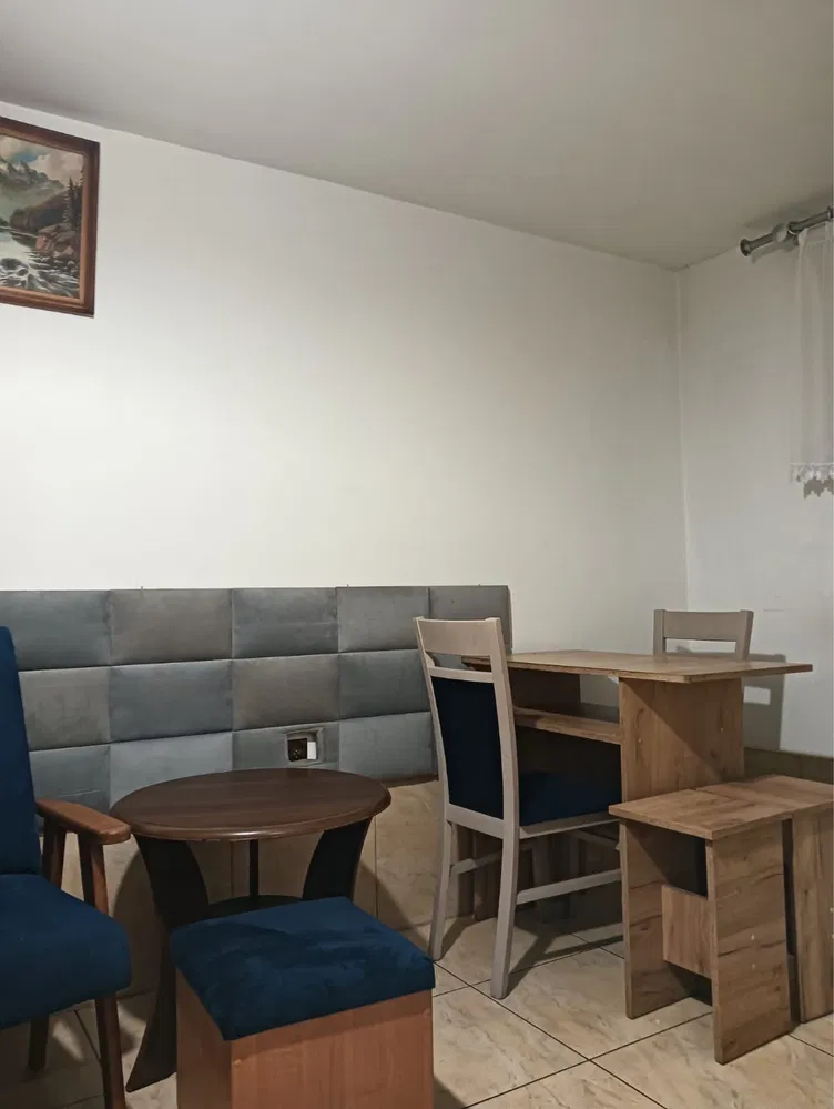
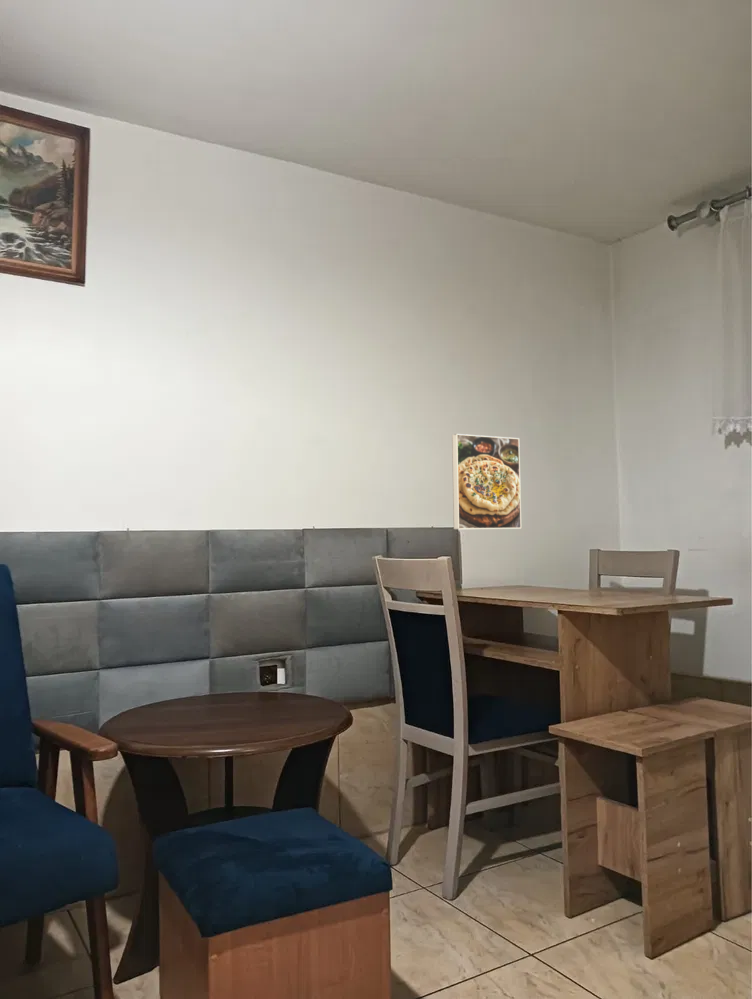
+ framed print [451,433,522,530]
